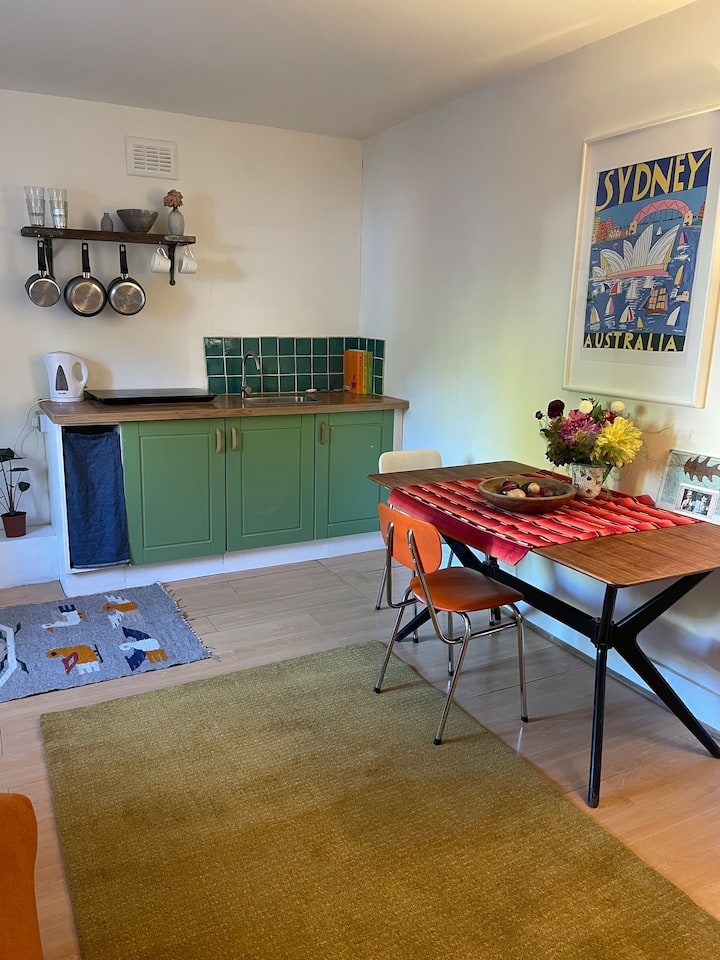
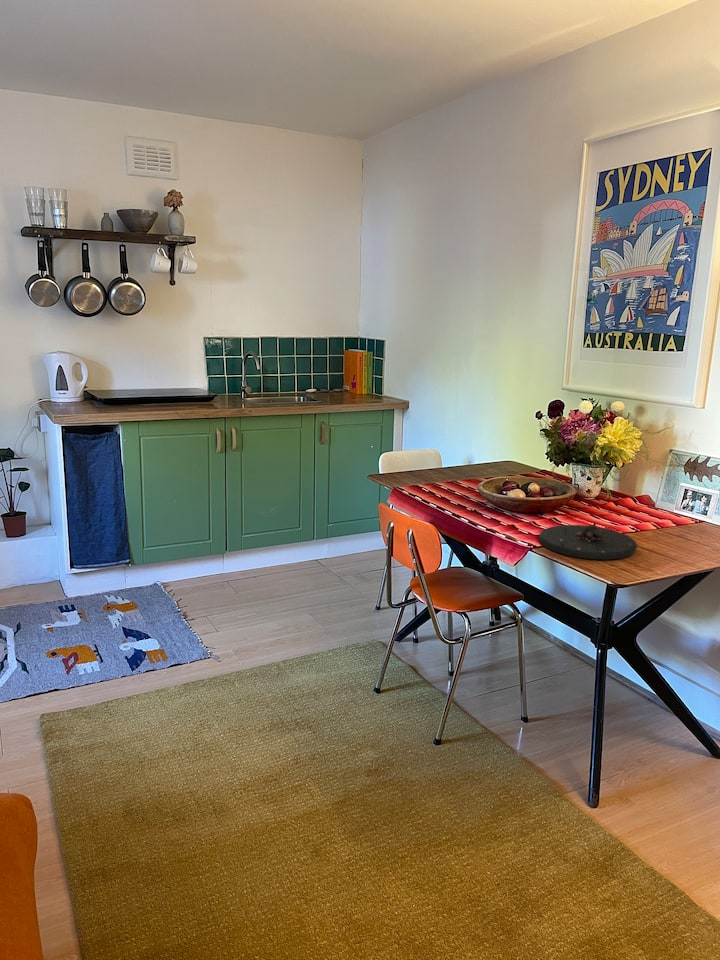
+ plate [538,522,638,560]
